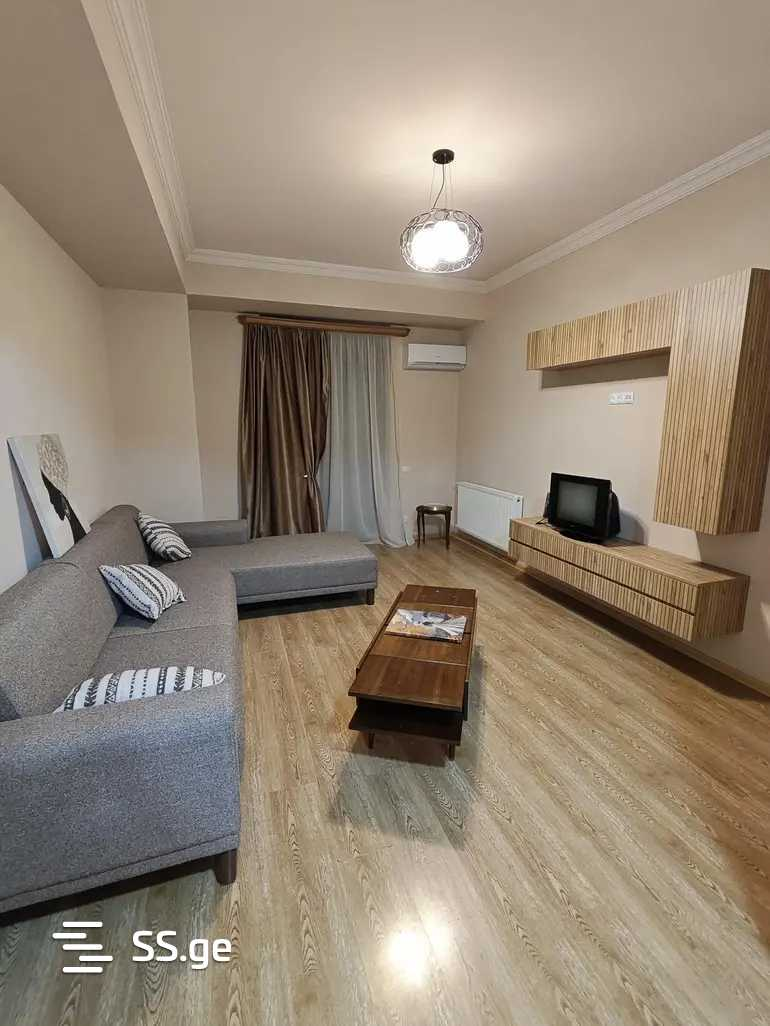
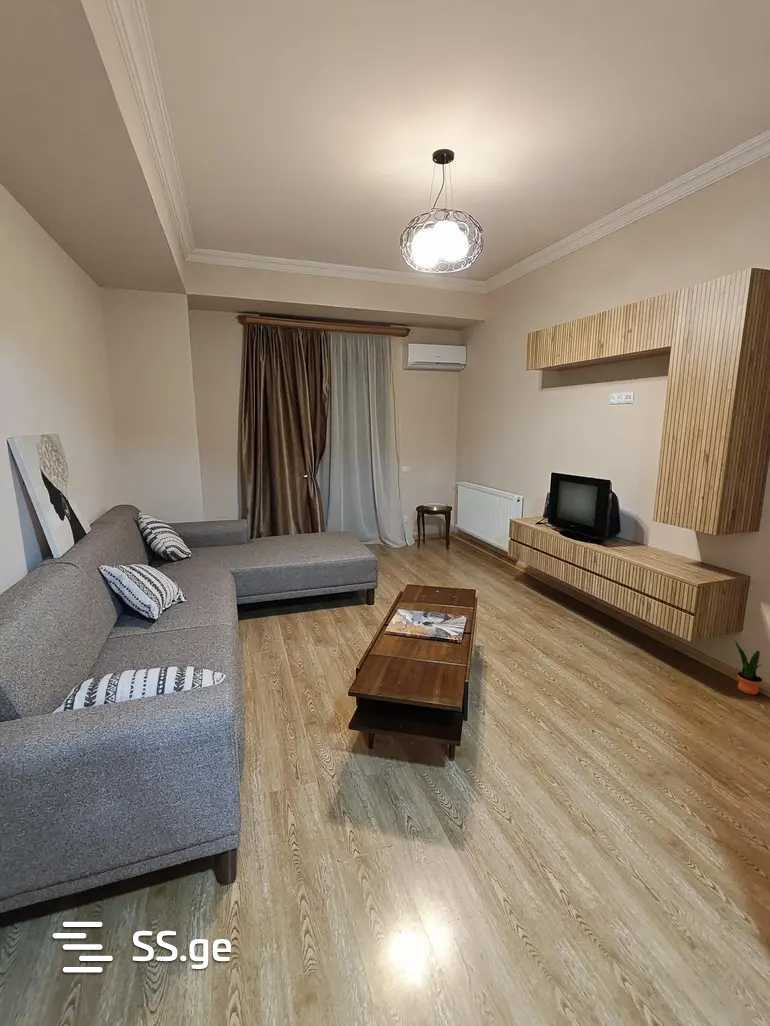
+ potted plant [734,639,763,695]
